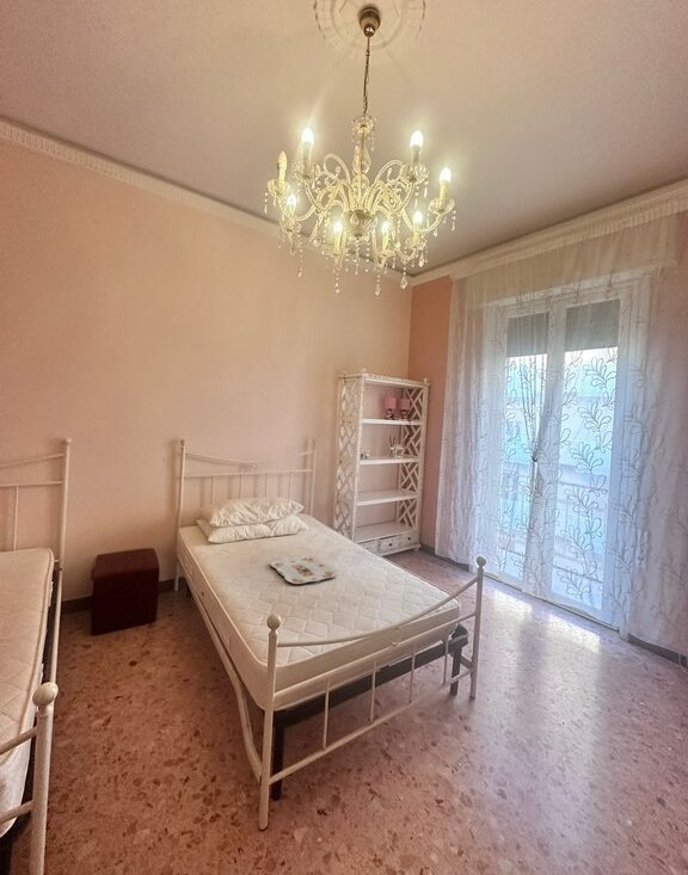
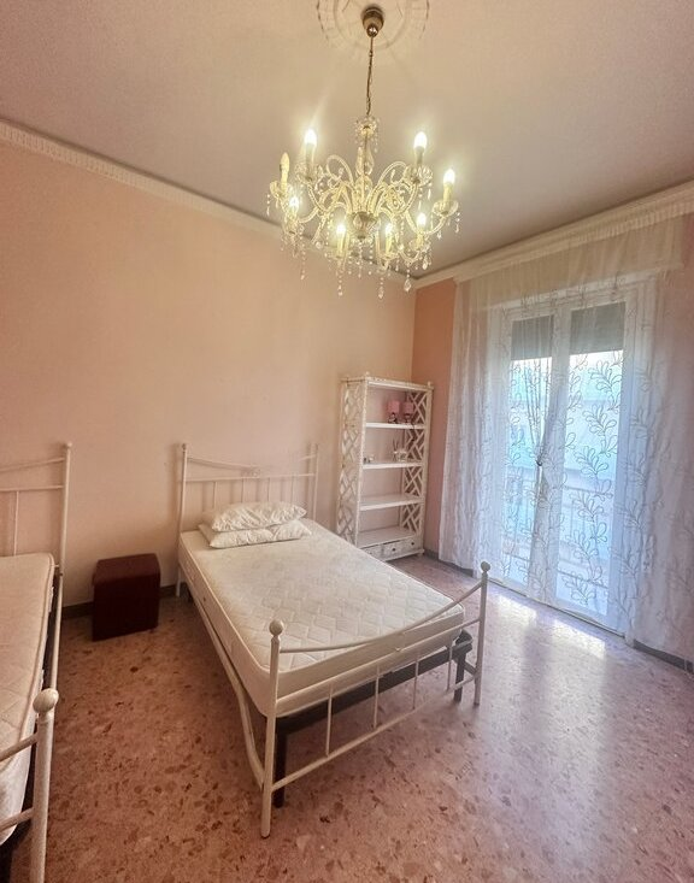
- serving tray [269,555,338,585]
